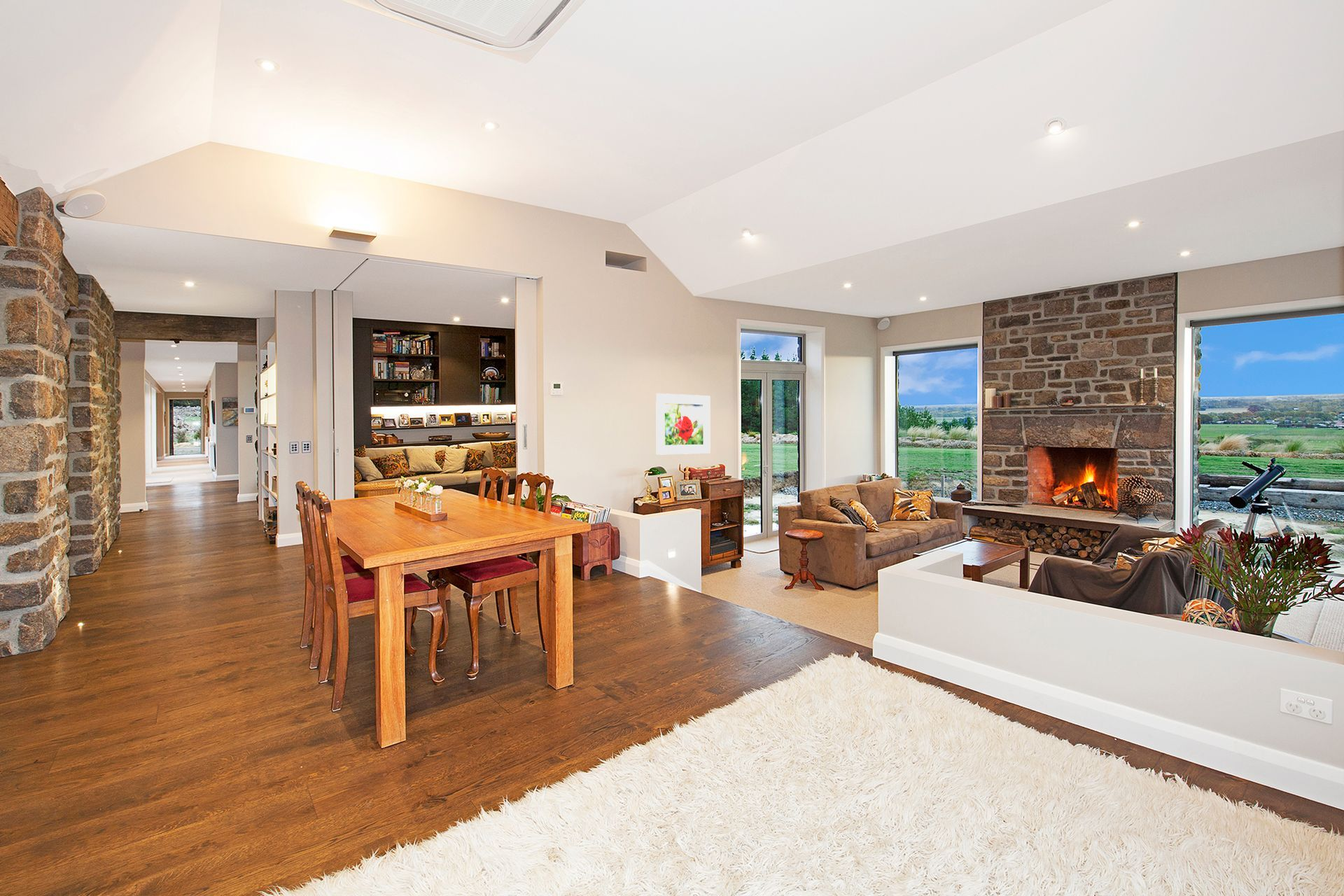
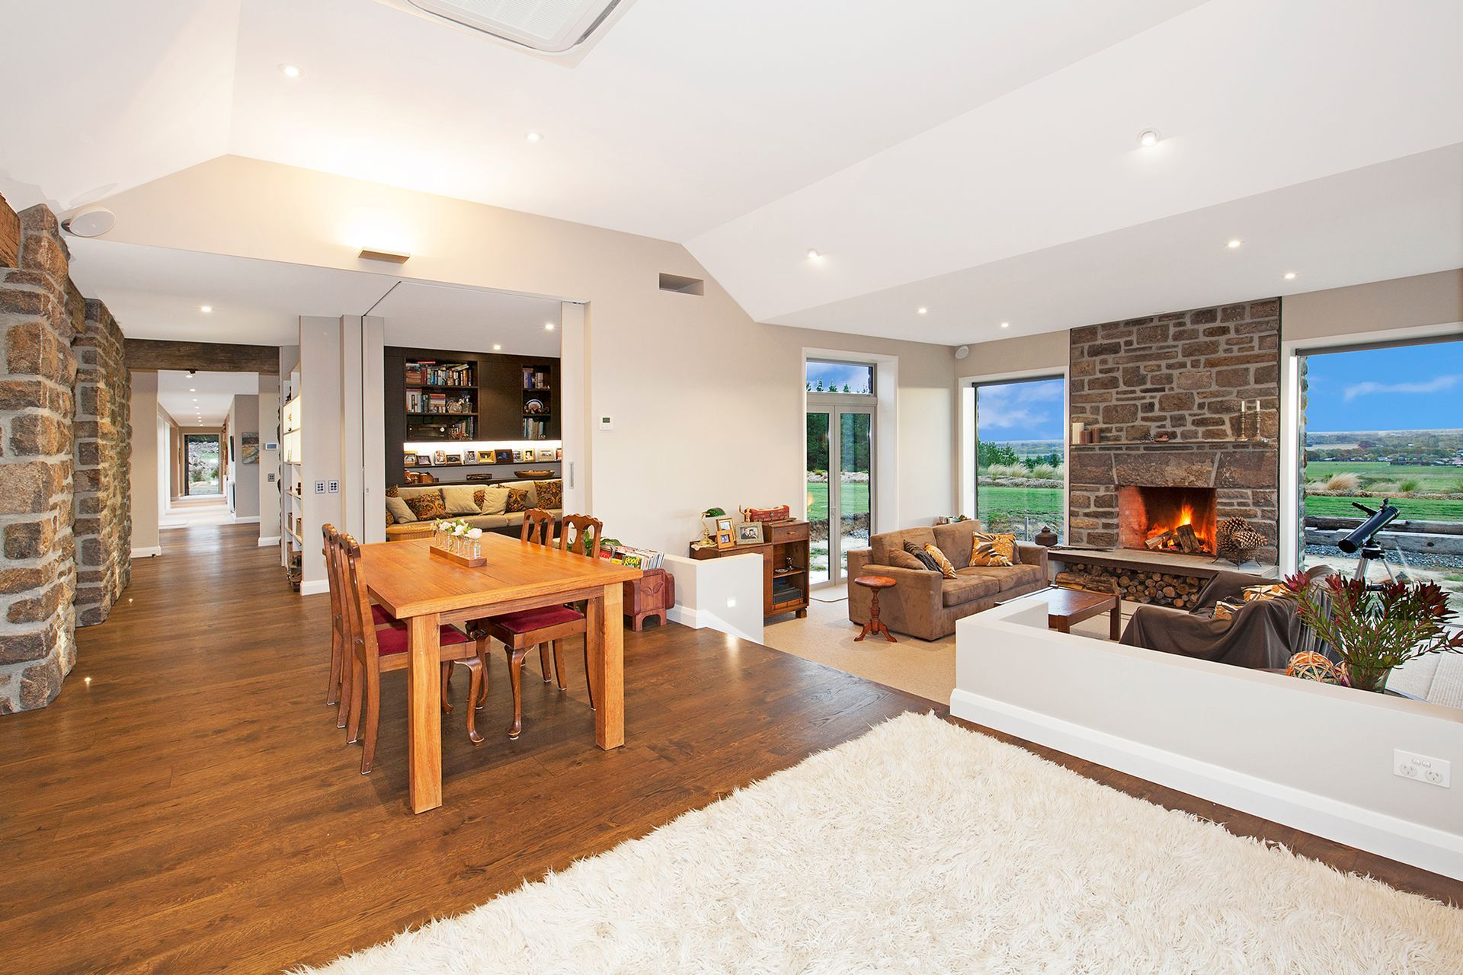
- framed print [655,393,710,456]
